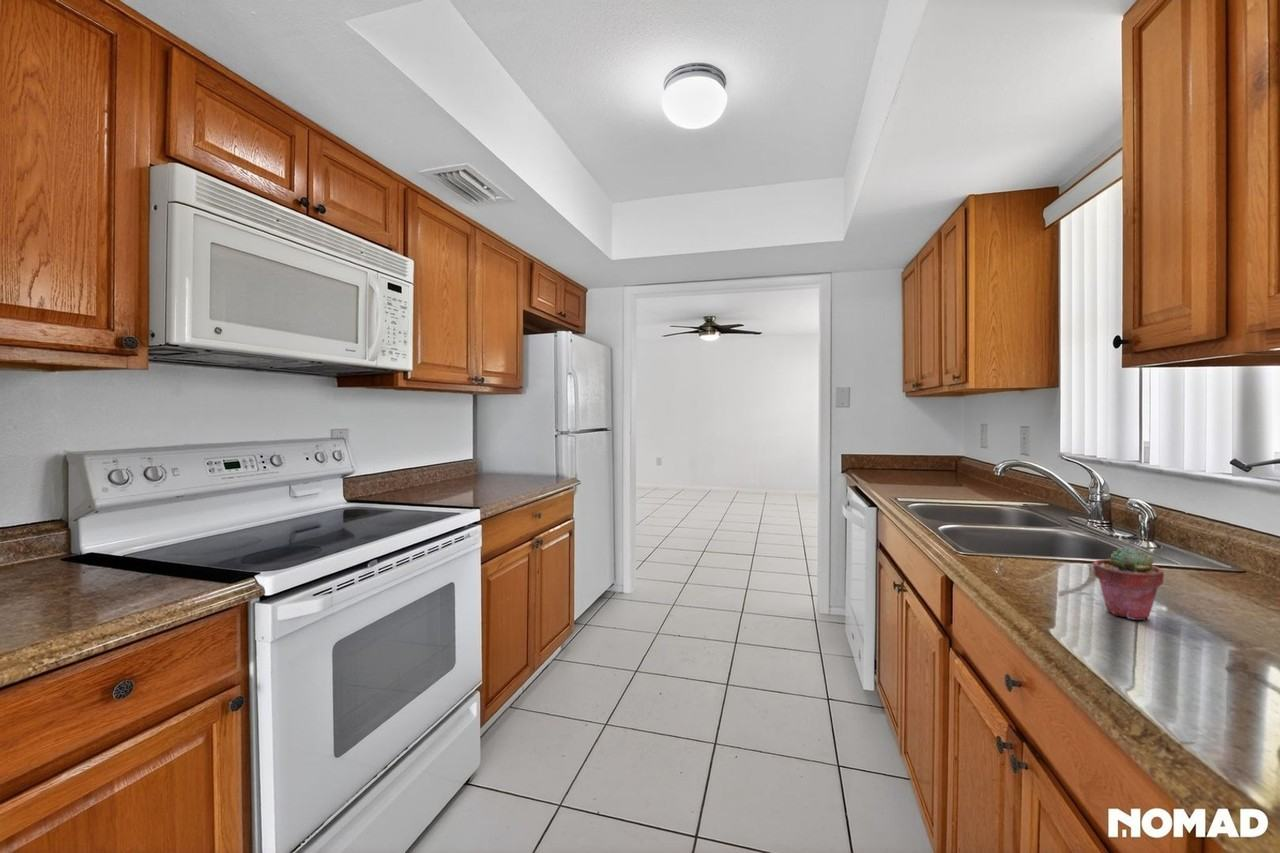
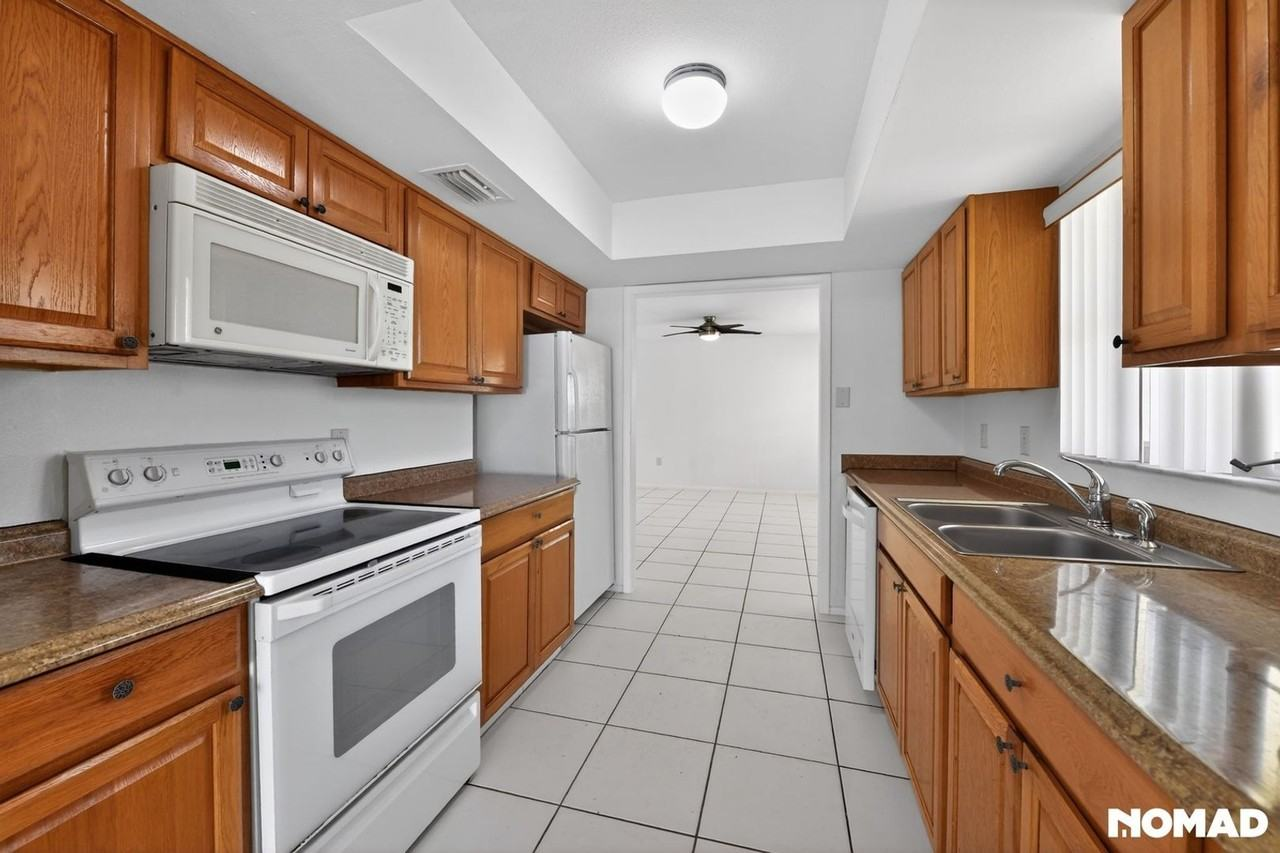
- potted succulent [1092,545,1165,621]
